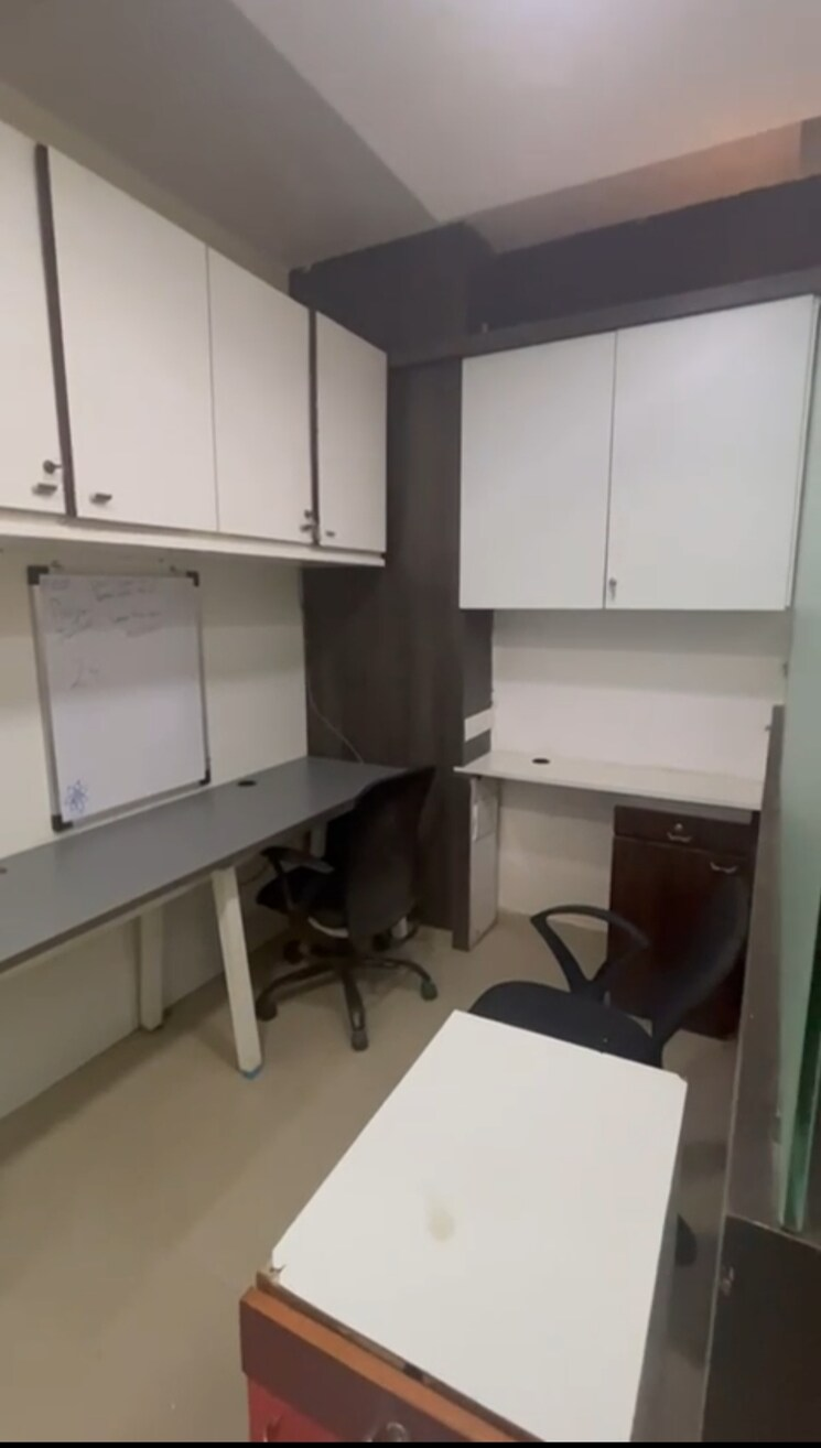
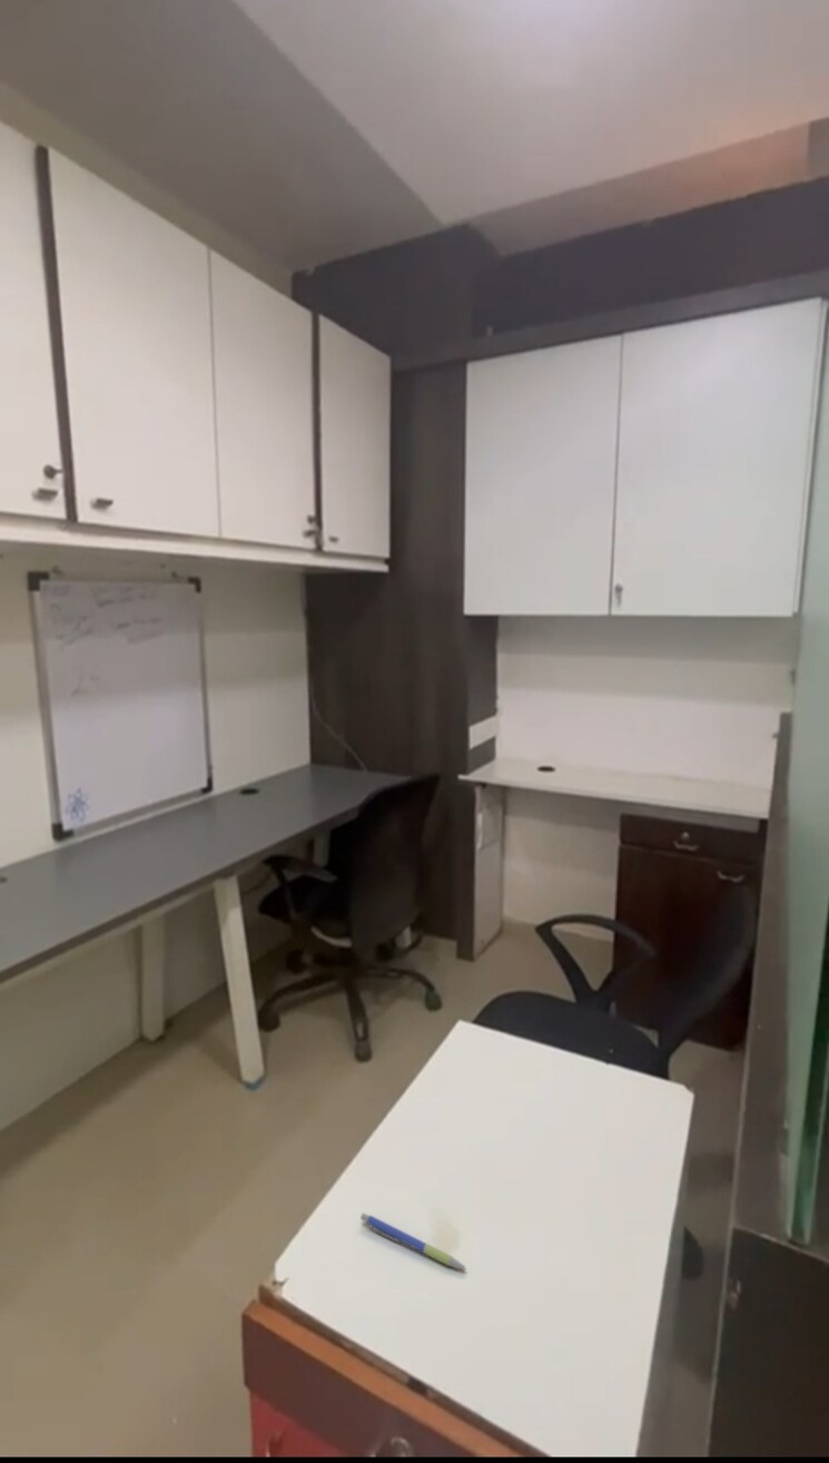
+ pen [359,1211,467,1271]
